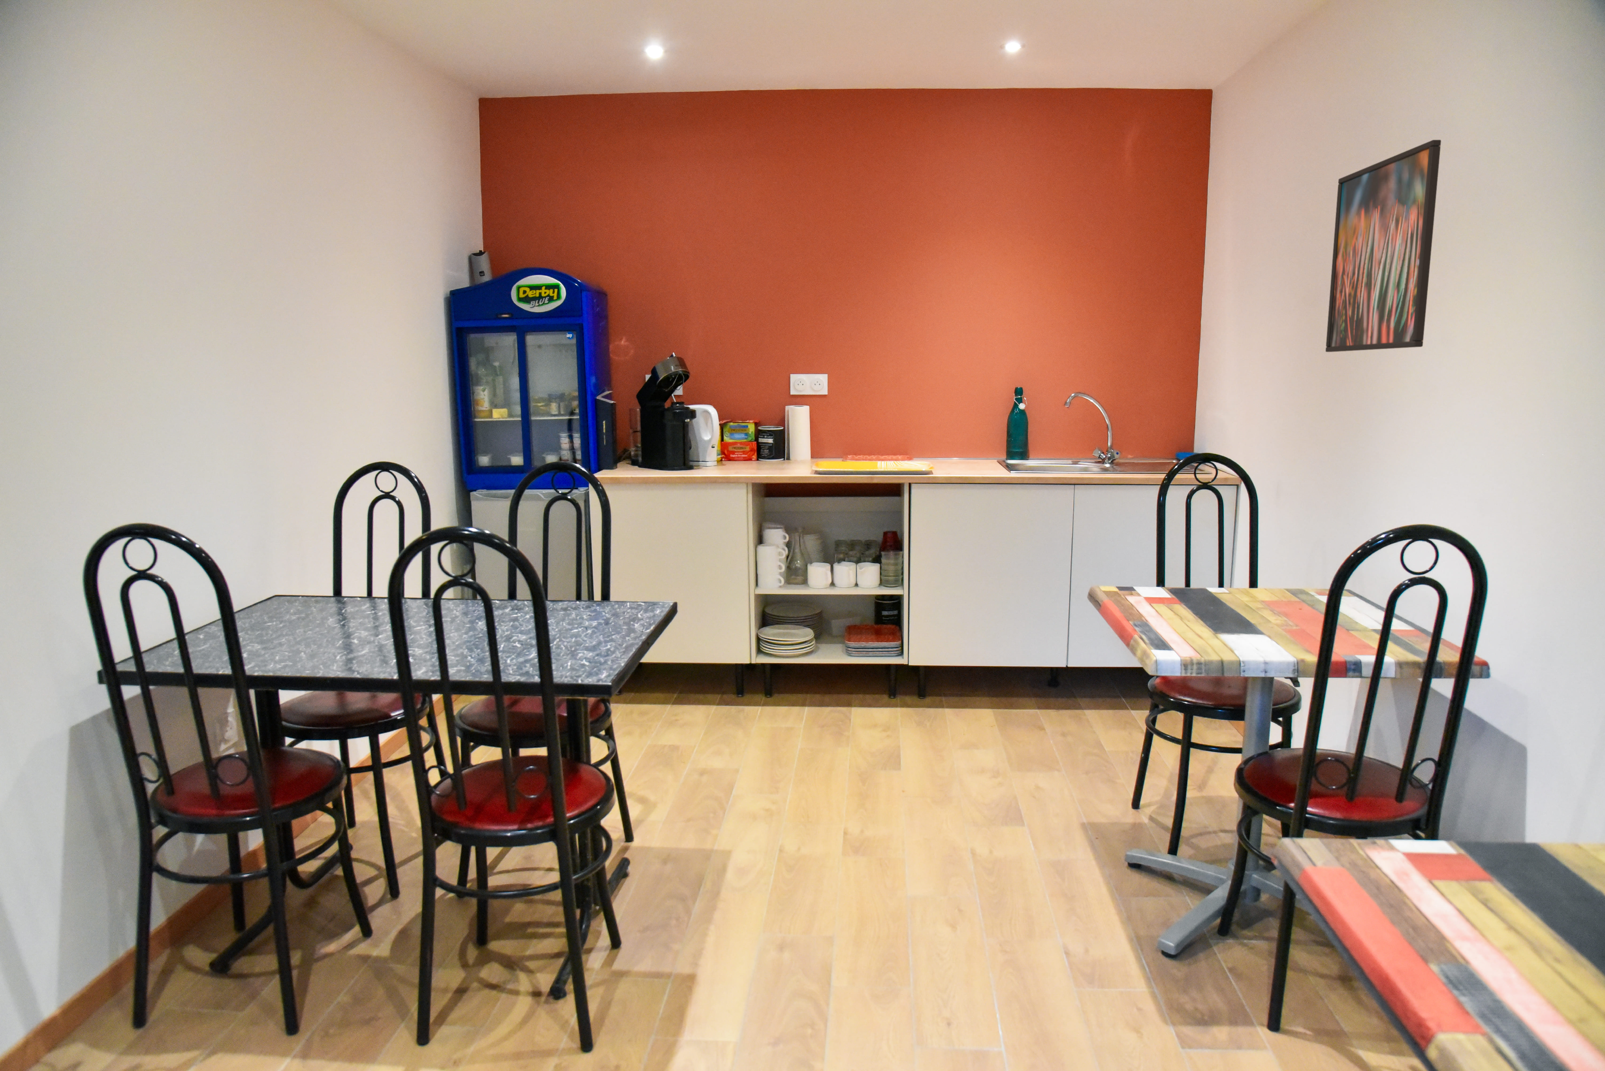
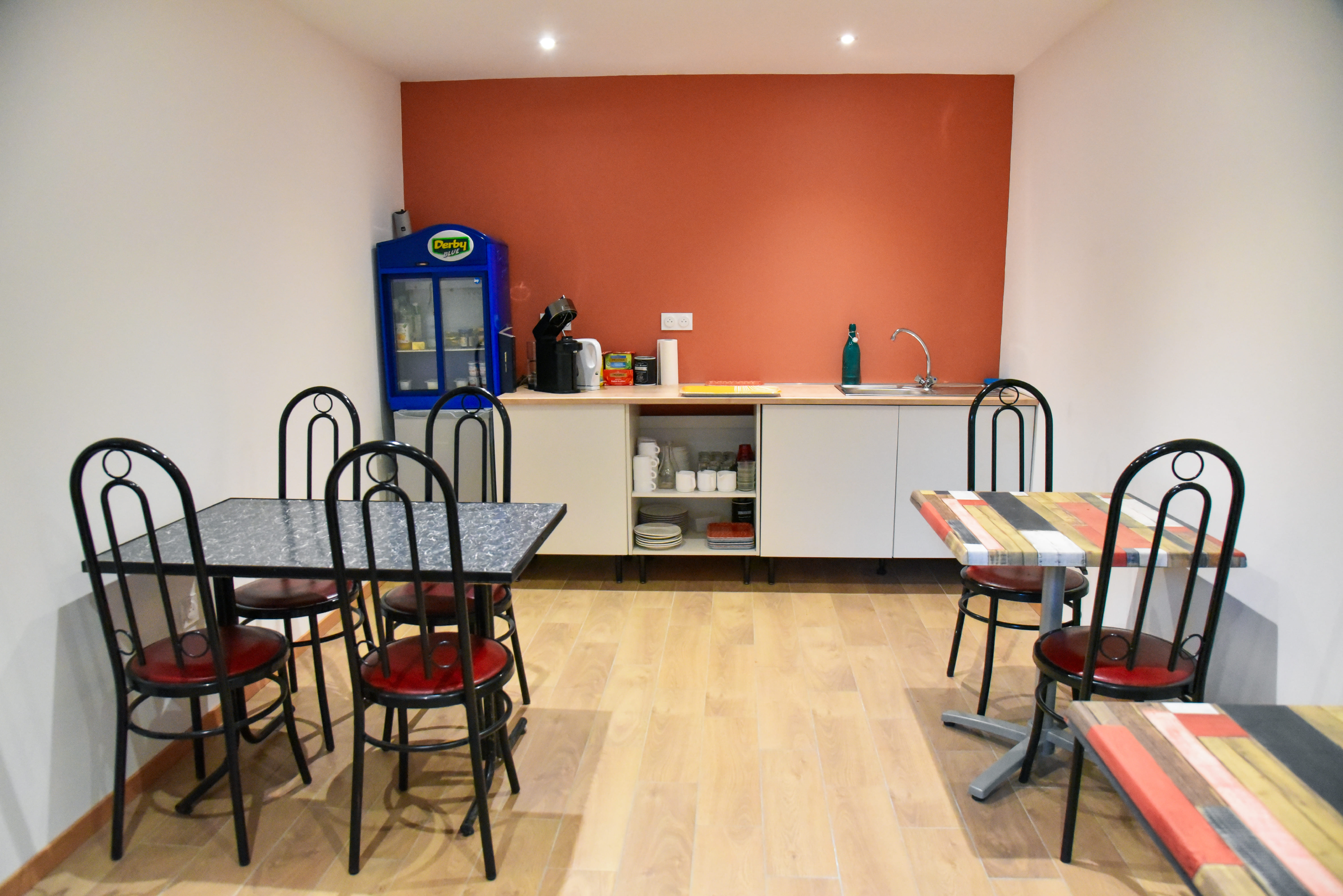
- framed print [1325,140,1441,353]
